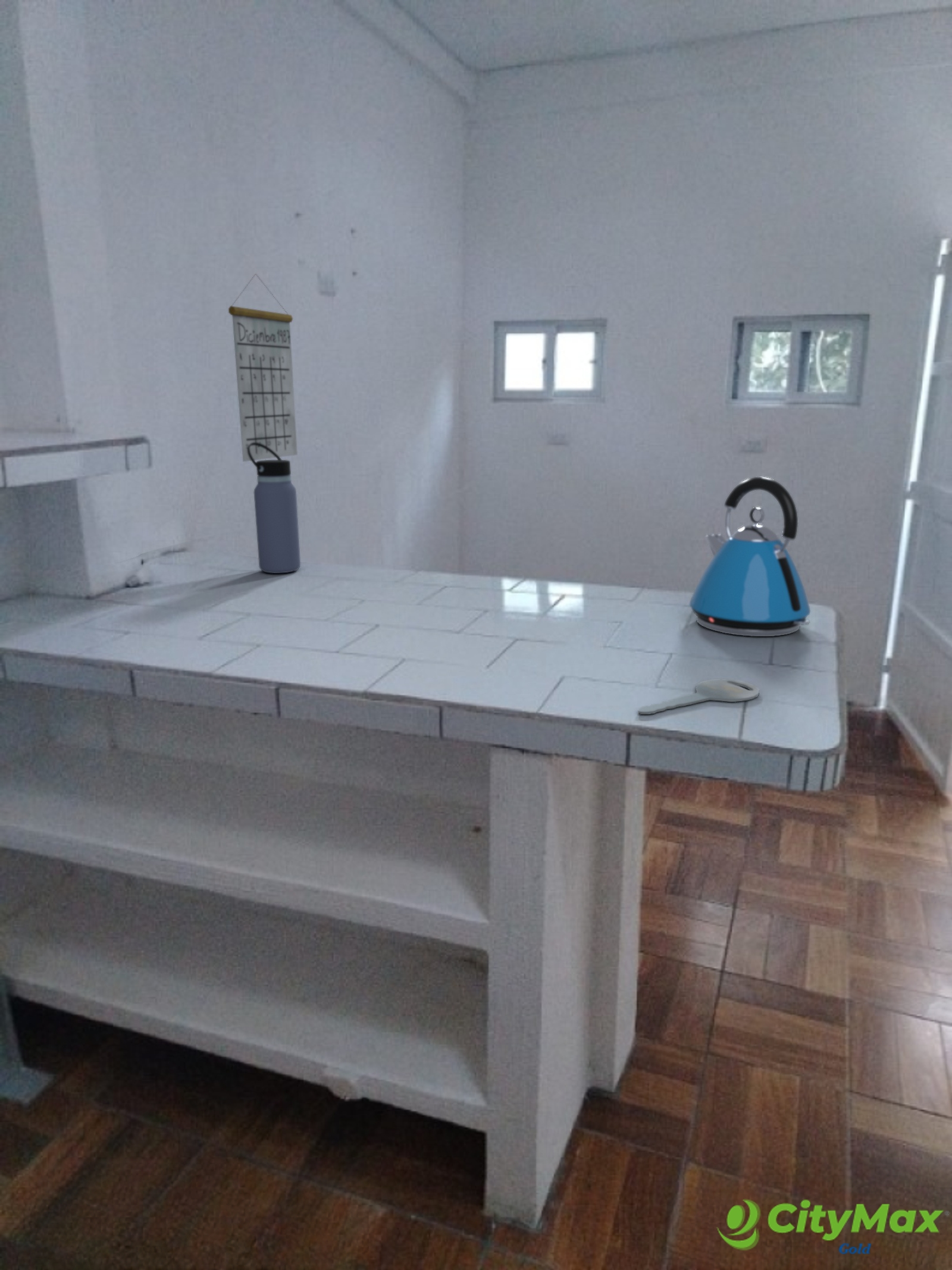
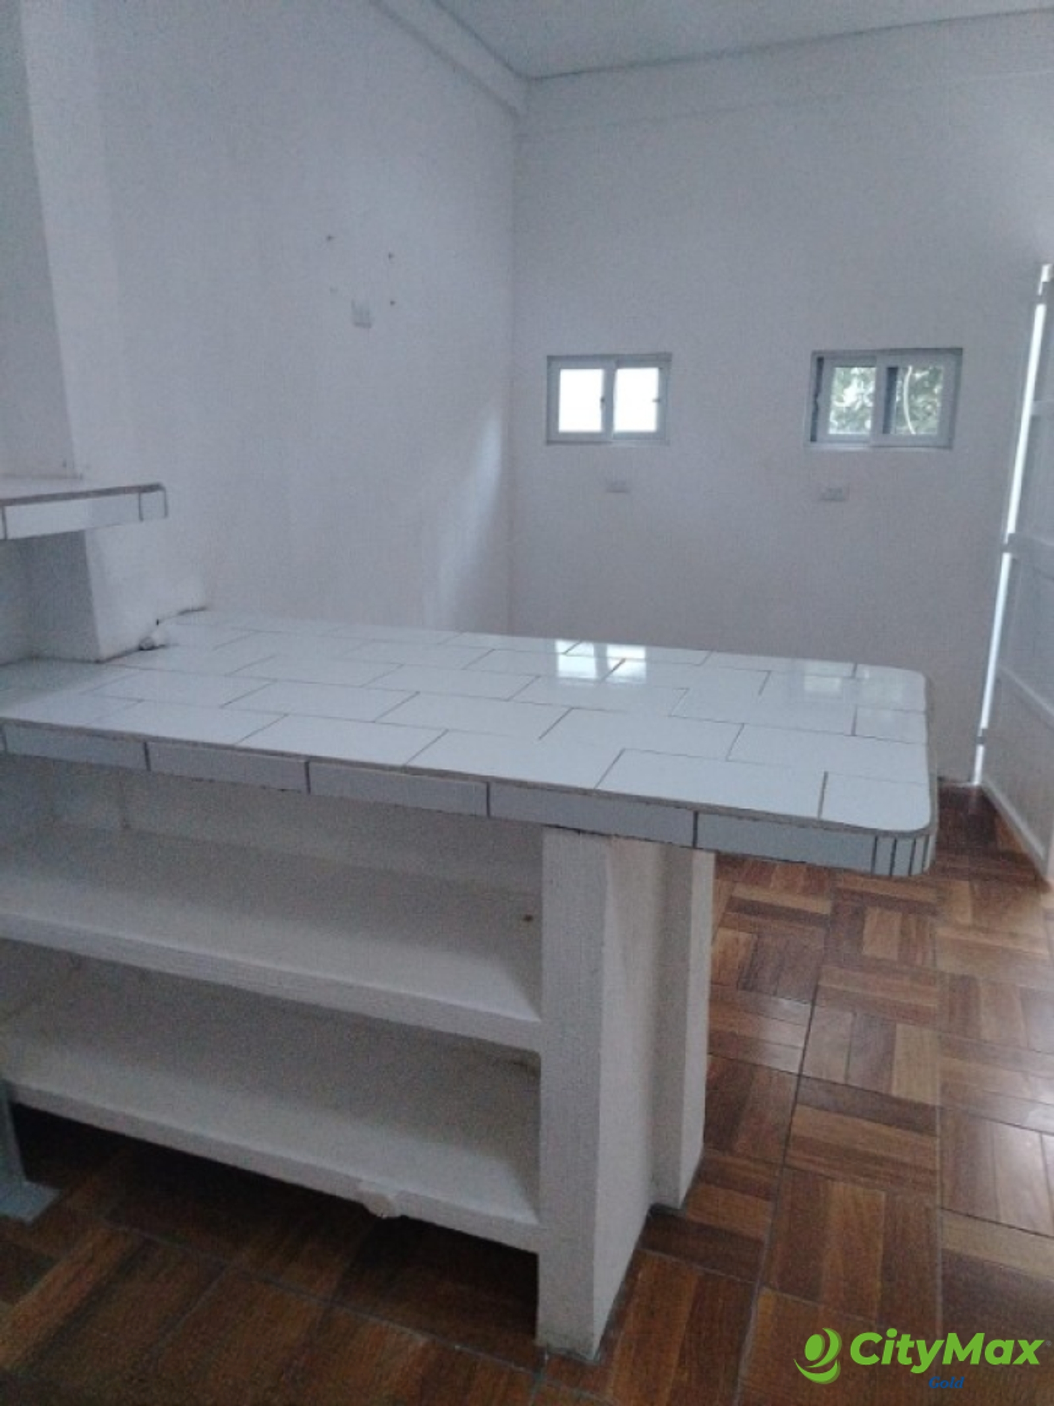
- water bottle [248,443,301,574]
- kettle [689,476,811,637]
- key [637,678,760,715]
- calendar [228,273,298,462]
